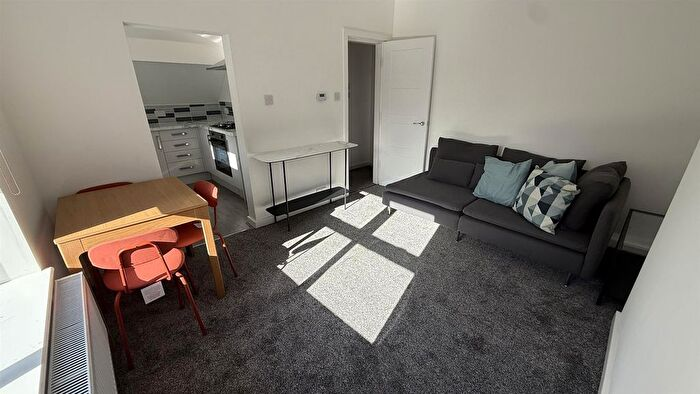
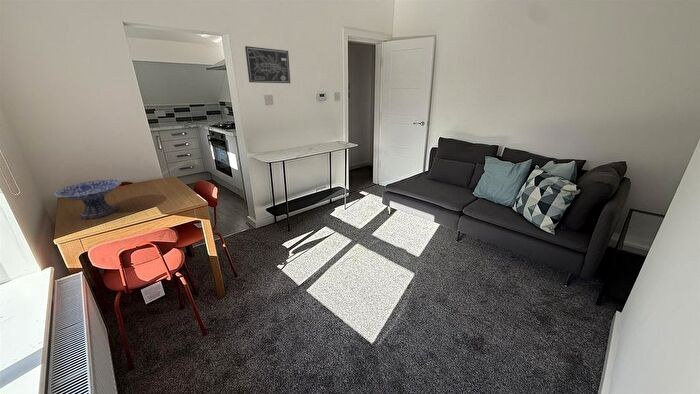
+ wall art [244,45,291,84]
+ decorative bowl [52,178,123,219]
